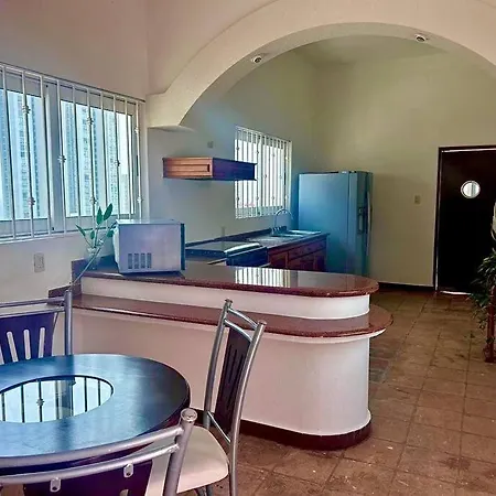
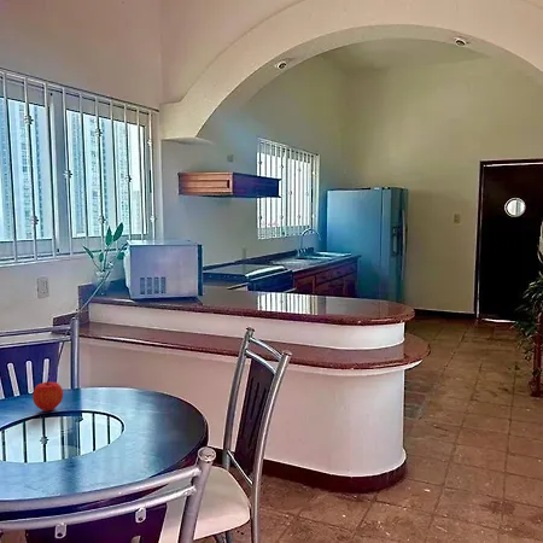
+ fruit [31,379,64,413]
